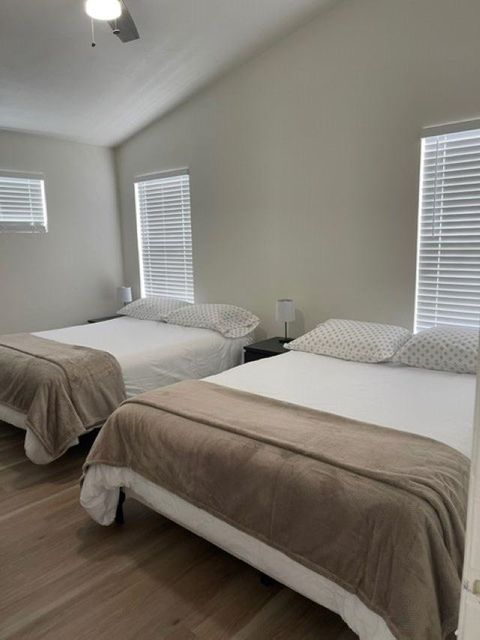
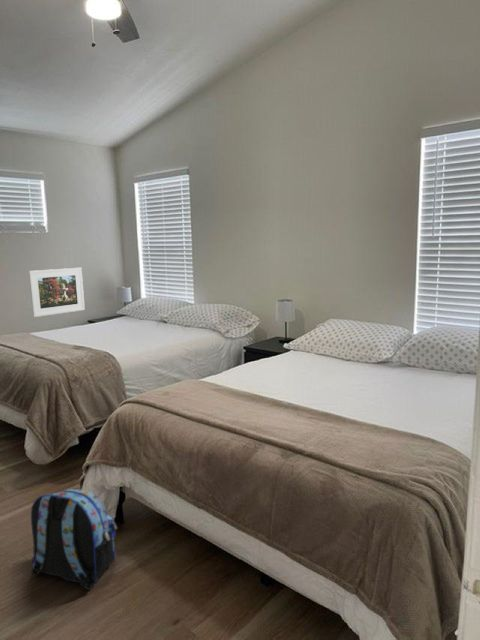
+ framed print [28,267,86,318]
+ backpack [30,488,118,591]
